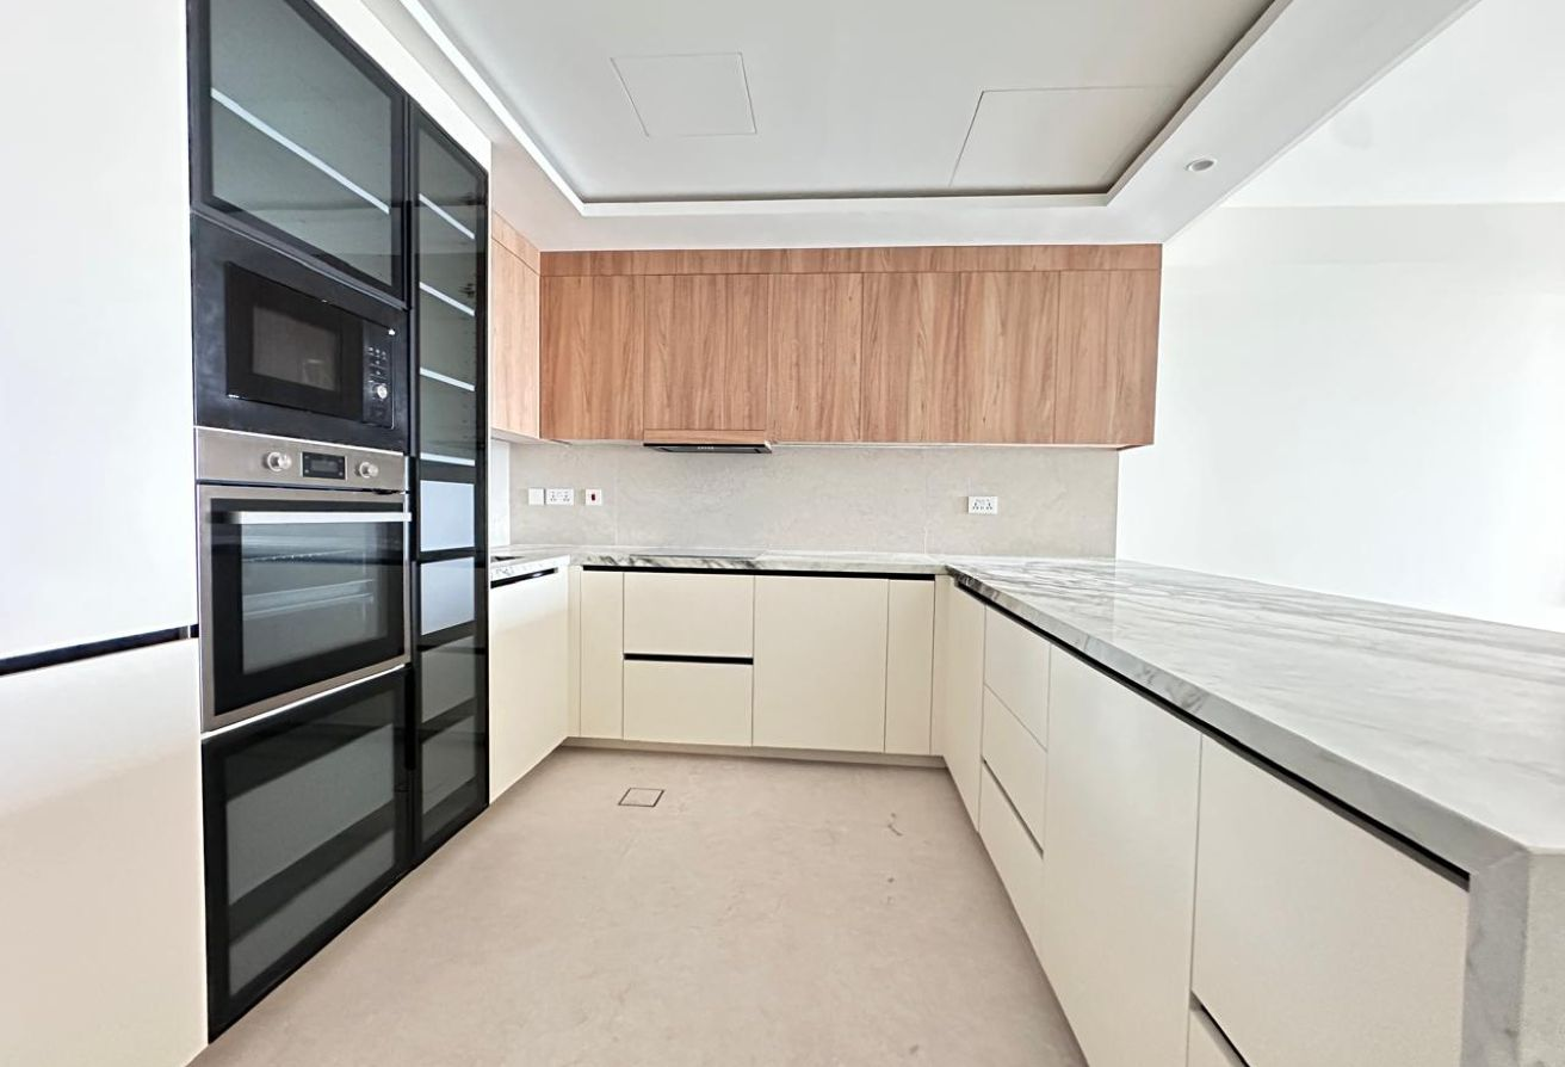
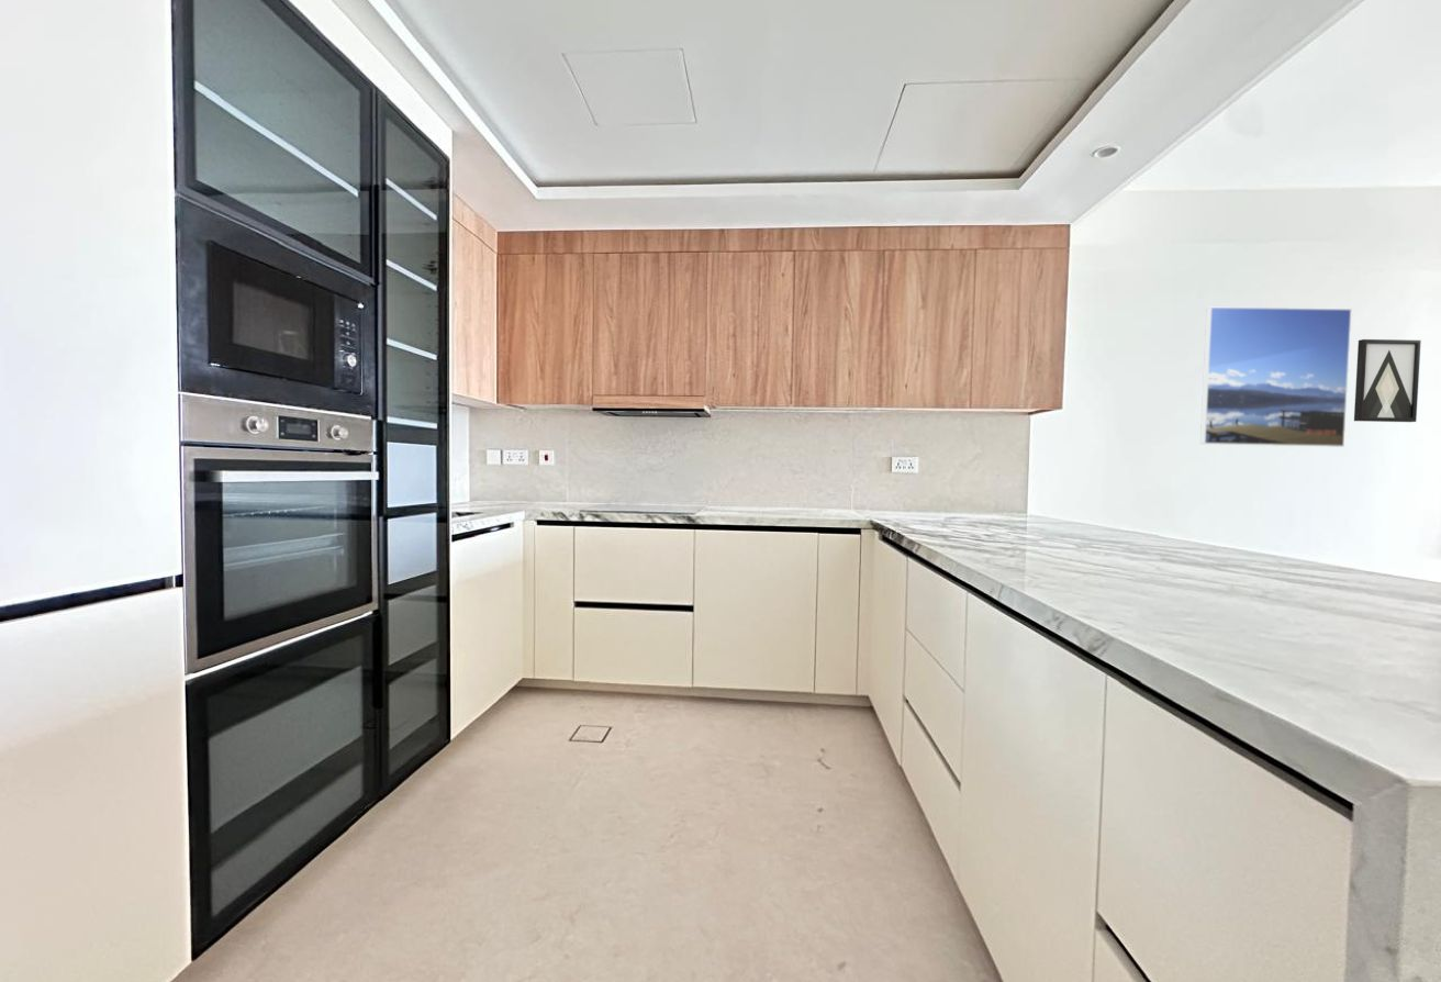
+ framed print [1199,306,1353,448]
+ wall art [1353,338,1422,423]
